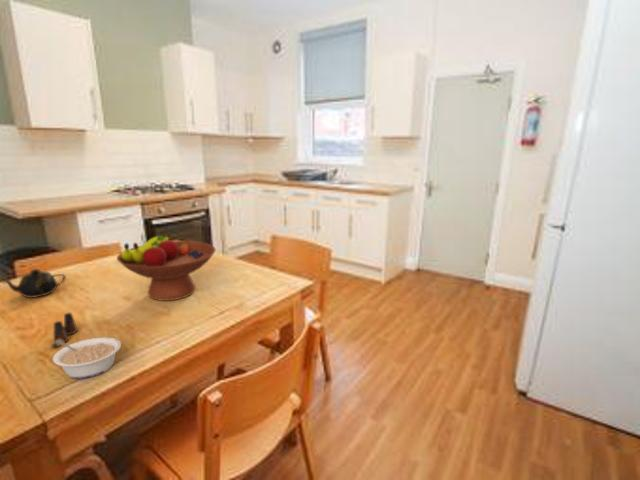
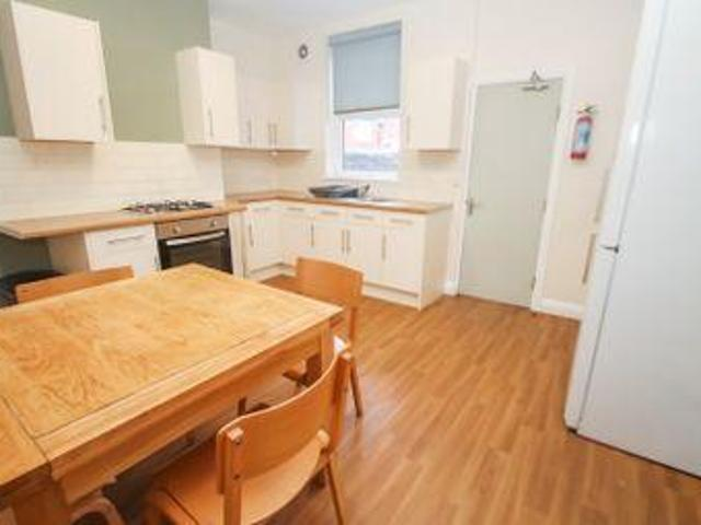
- teapot [0,268,67,299]
- fruit bowl [116,235,217,302]
- salt shaker [50,312,79,349]
- legume [52,336,122,380]
